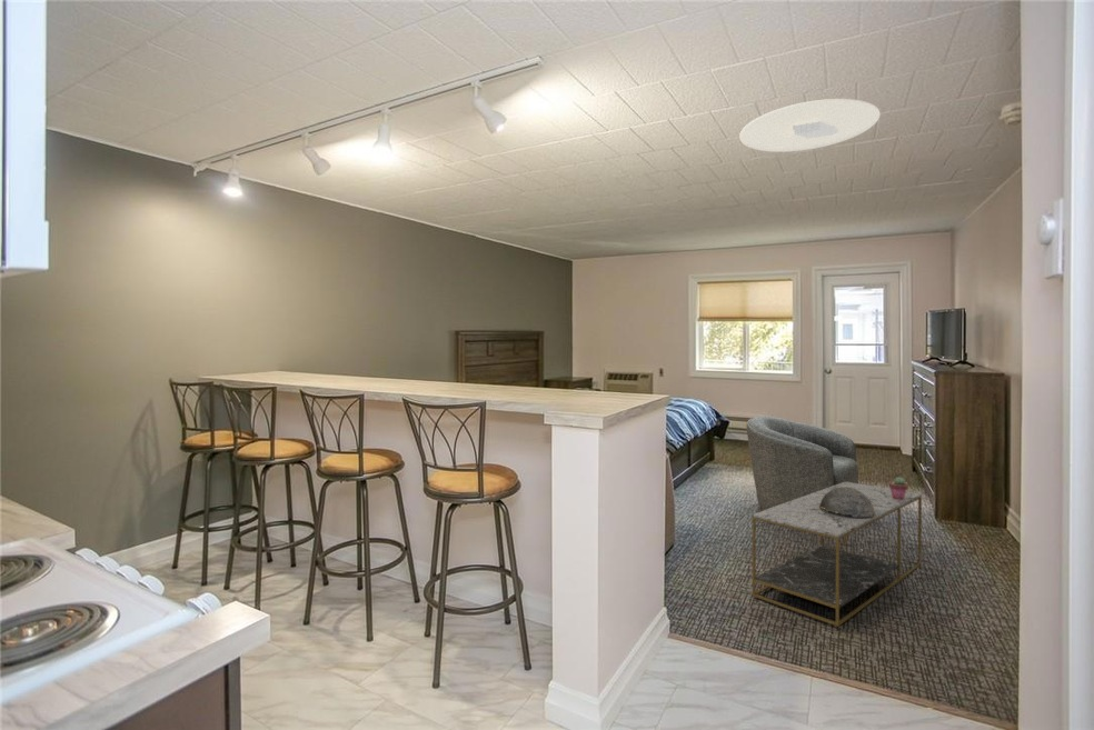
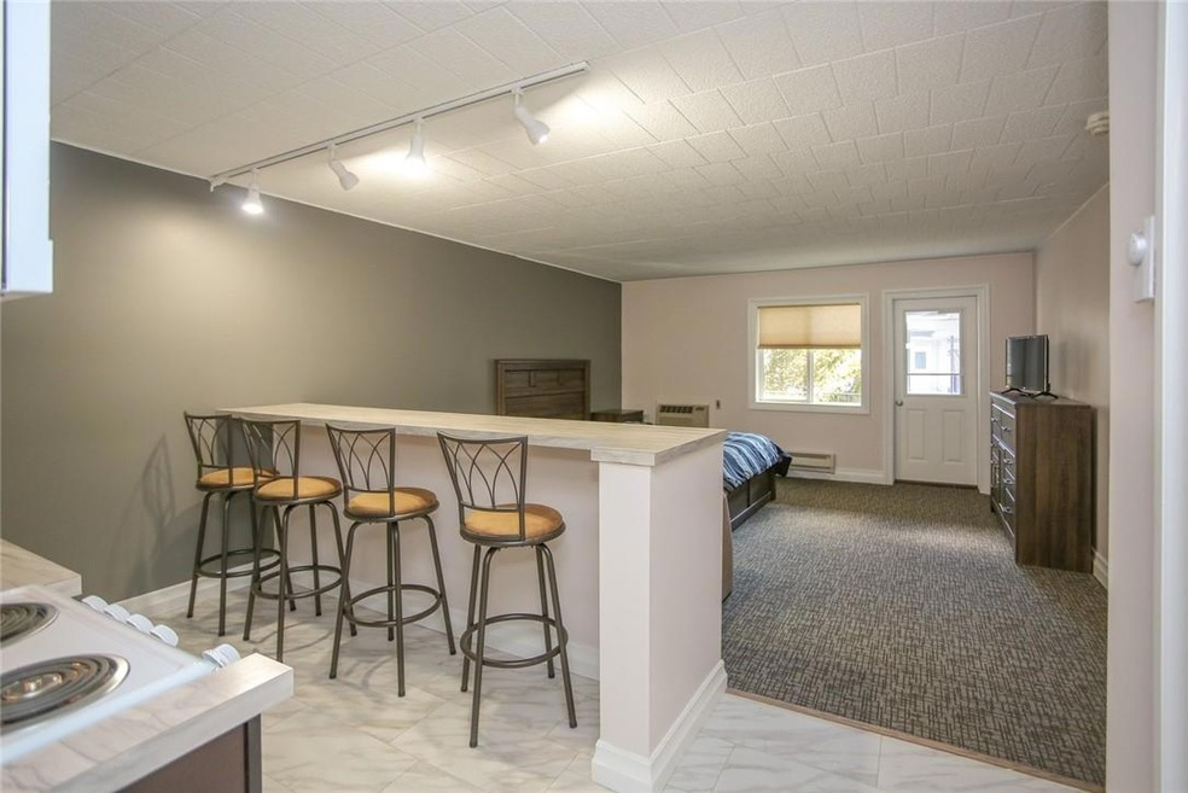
- ceiling light [738,98,882,153]
- potted succulent [888,477,909,500]
- decorative bowl [819,487,875,518]
- armchair [746,414,859,511]
- coffee table [752,482,923,628]
